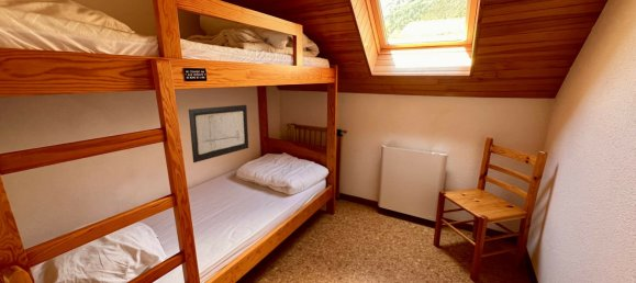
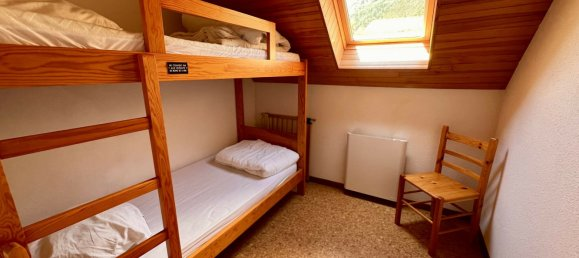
- wall art [188,104,249,163]
